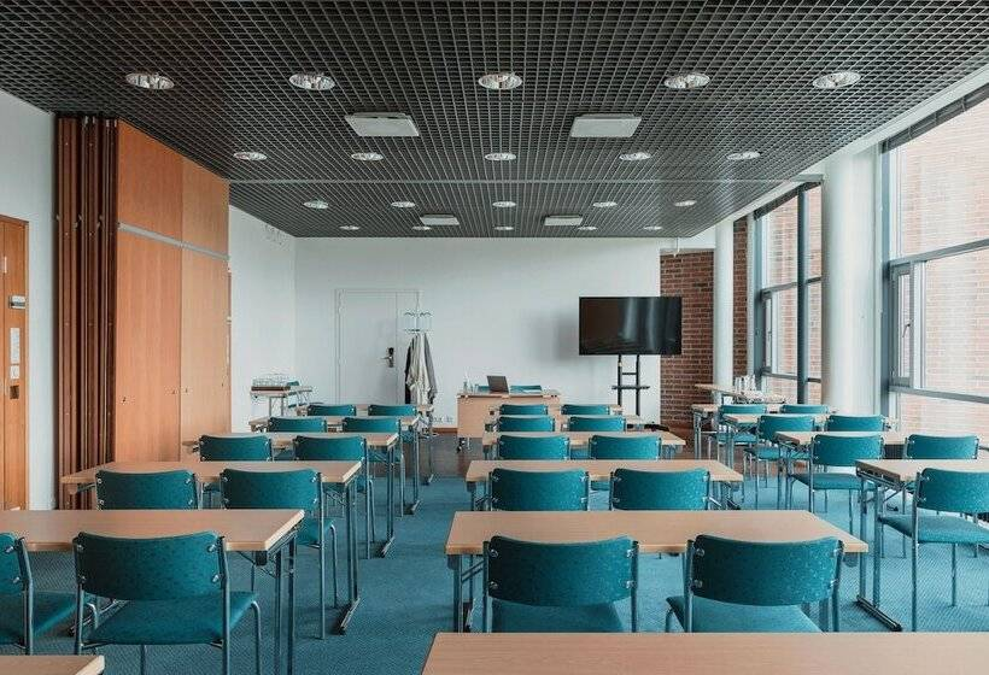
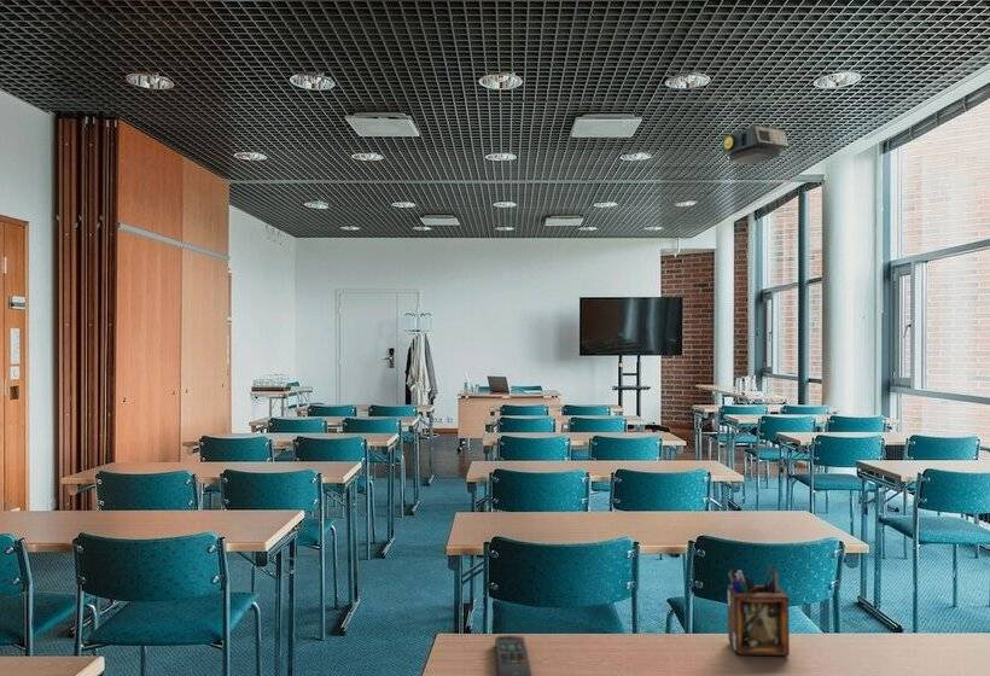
+ projector [721,123,790,165]
+ desk organizer [727,564,791,657]
+ remote control [494,634,534,676]
